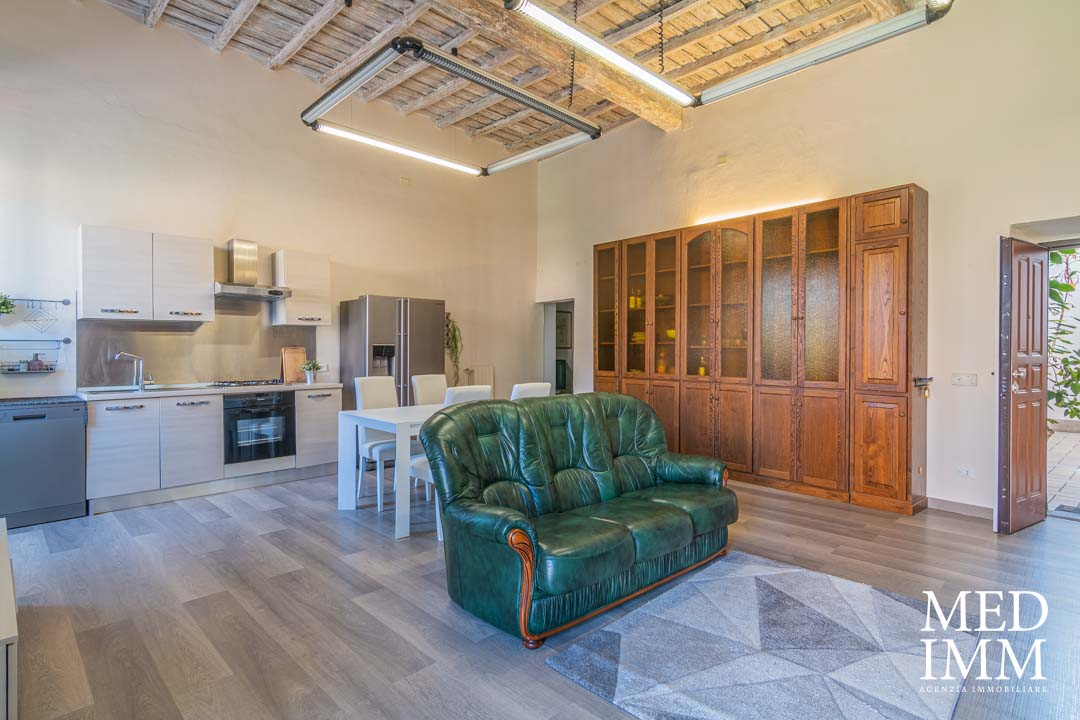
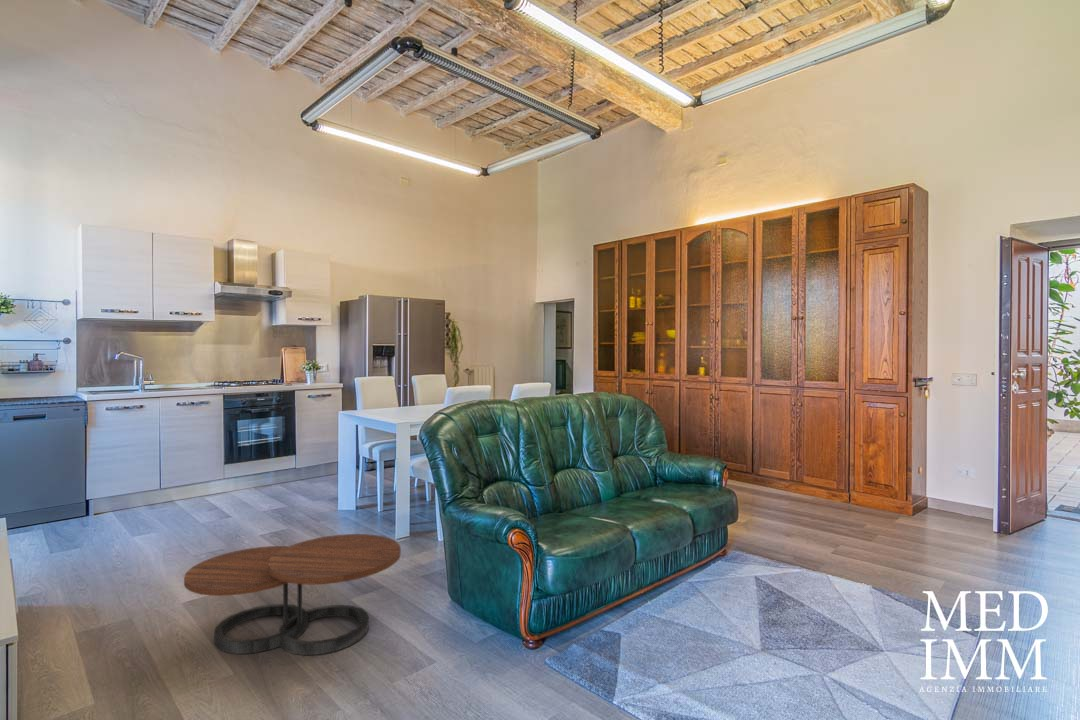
+ coffee table [183,533,402,656]
